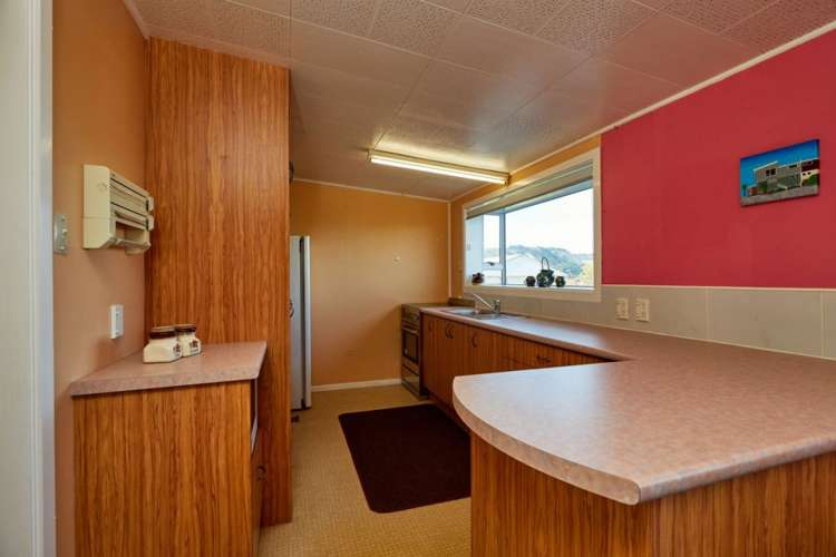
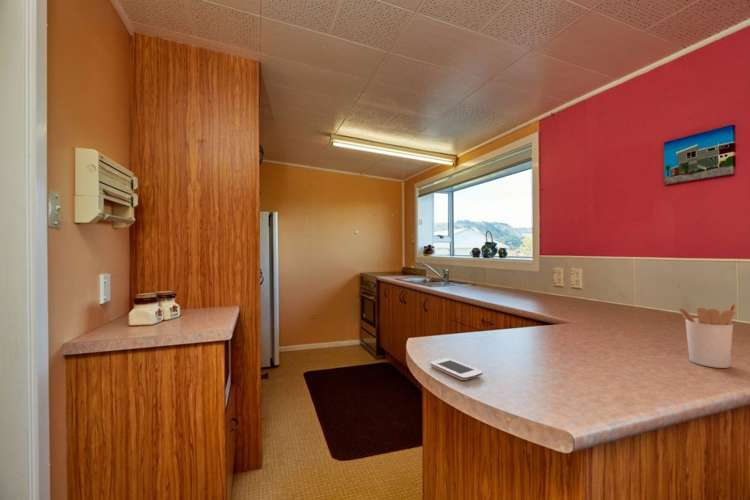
+ utensil holder [676,302,737,369]
+ smartphone [430,357,483,381]
